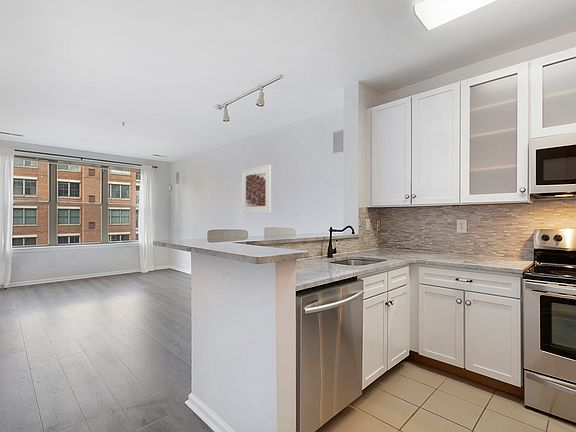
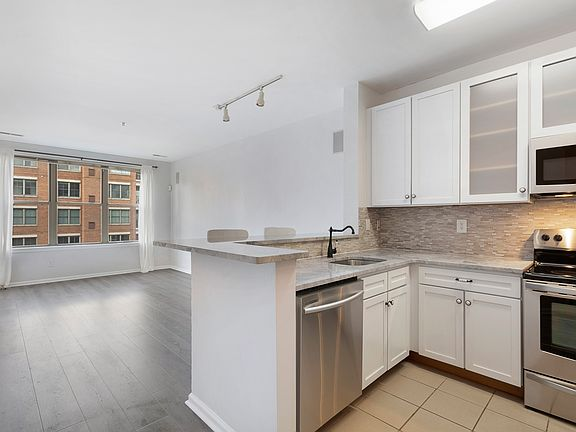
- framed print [241,164,272,214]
